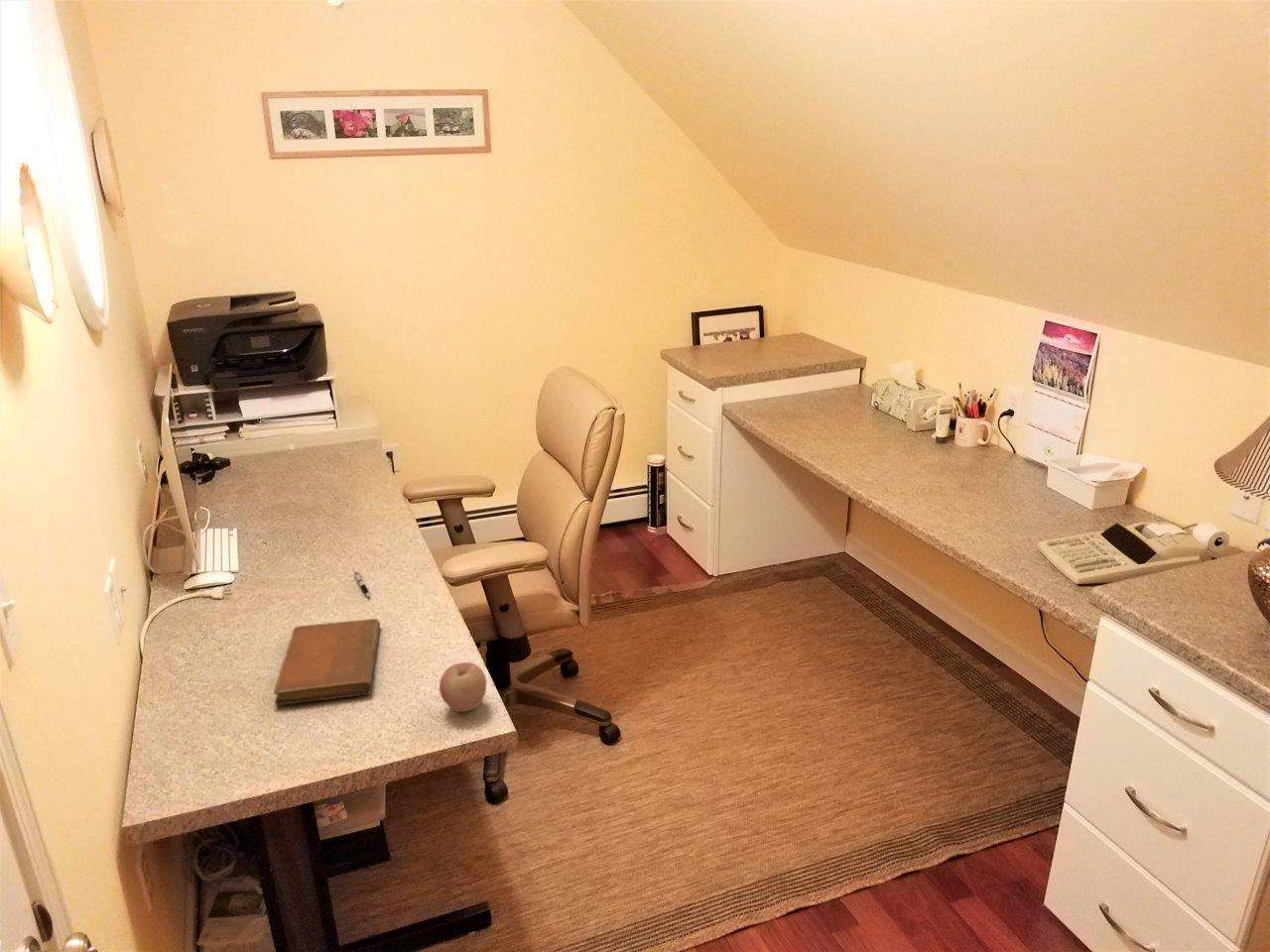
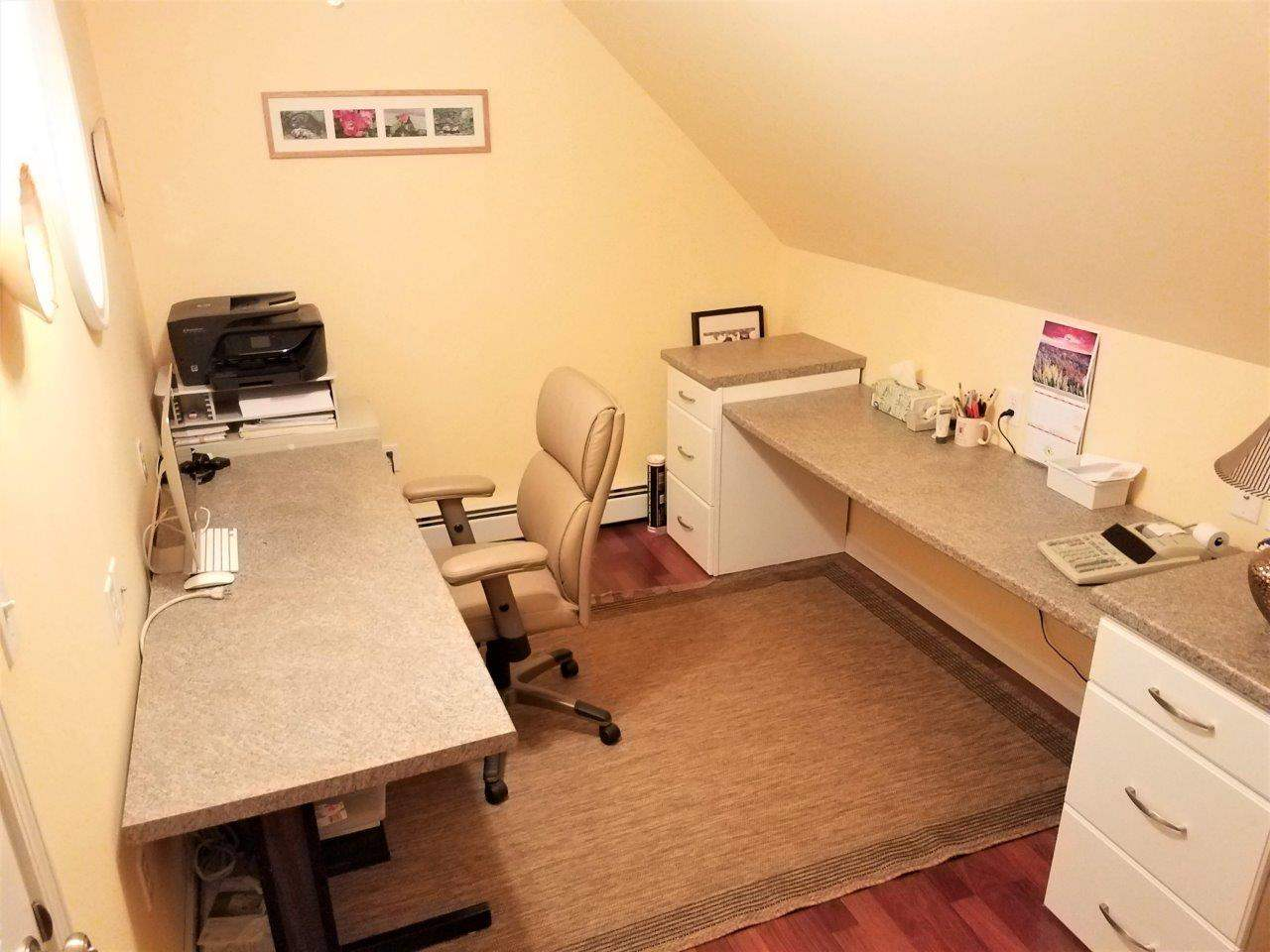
- notebook [273,618,381,706]
- apple [439,661,487,713]
- pen [352,569,371,599]
